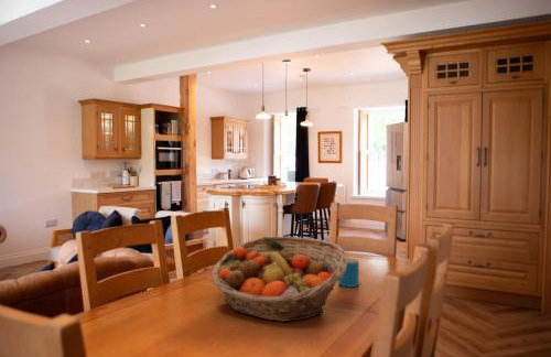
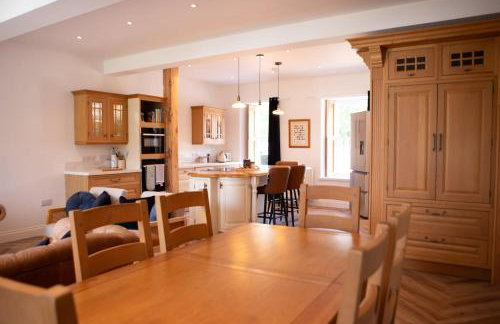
- mug [337,258,360,289]
- fruit basket [210,236,348,323]
